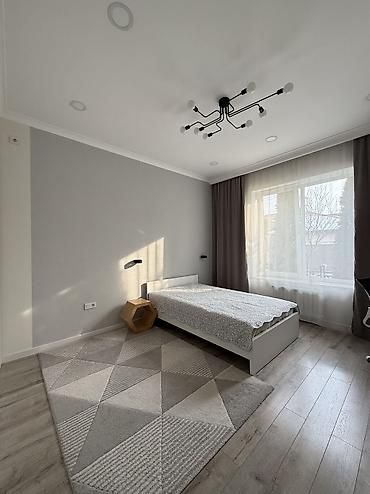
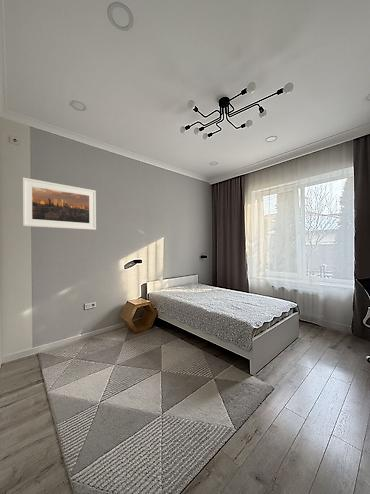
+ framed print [22,177,97,231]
